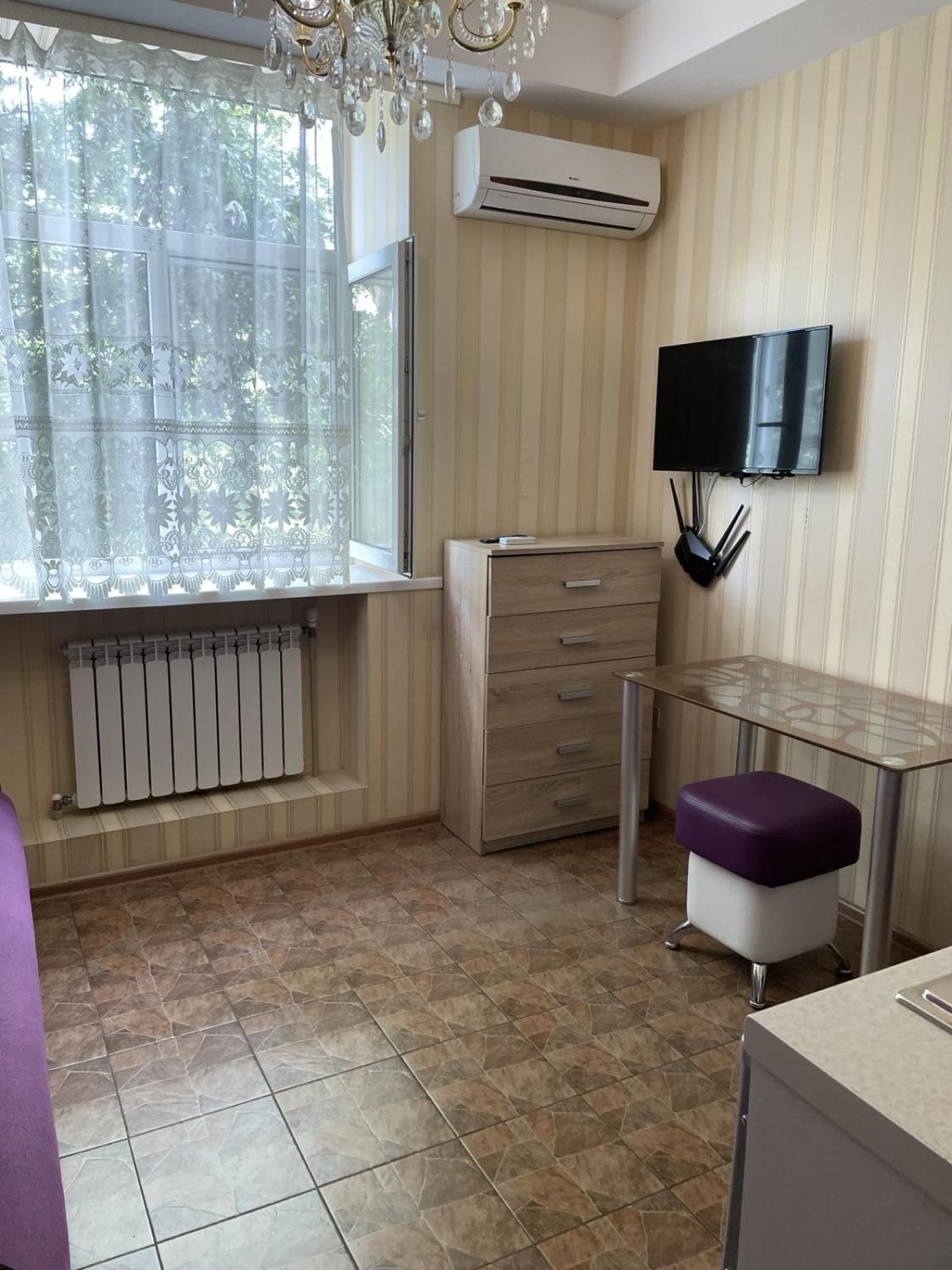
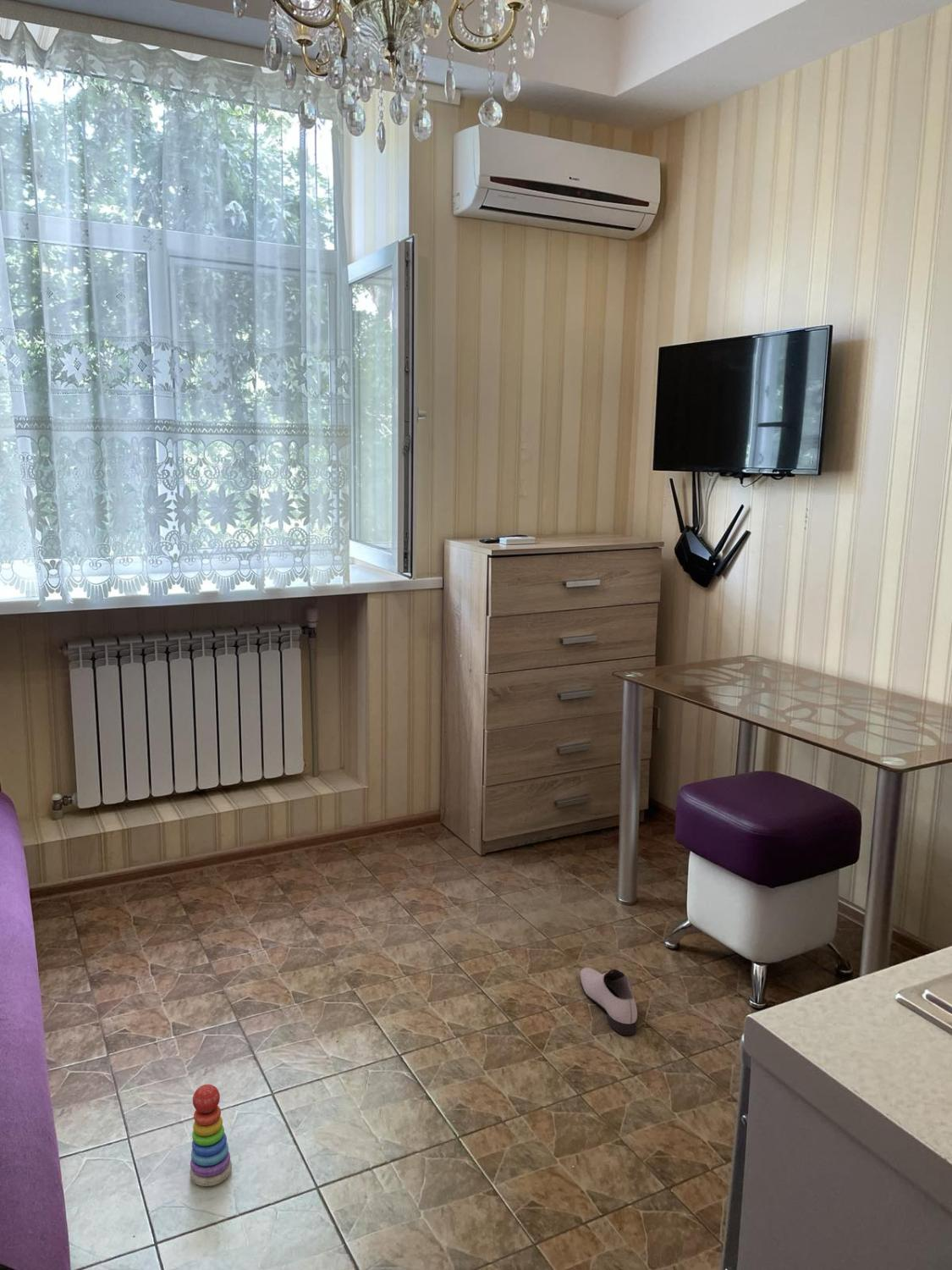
+ shoe [580,967,638,1036]
+ stacking toy [189,1084,233,1187]
